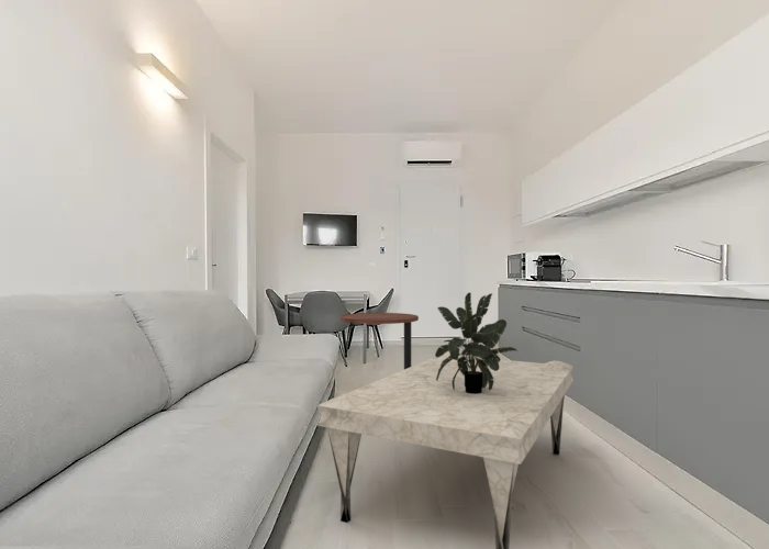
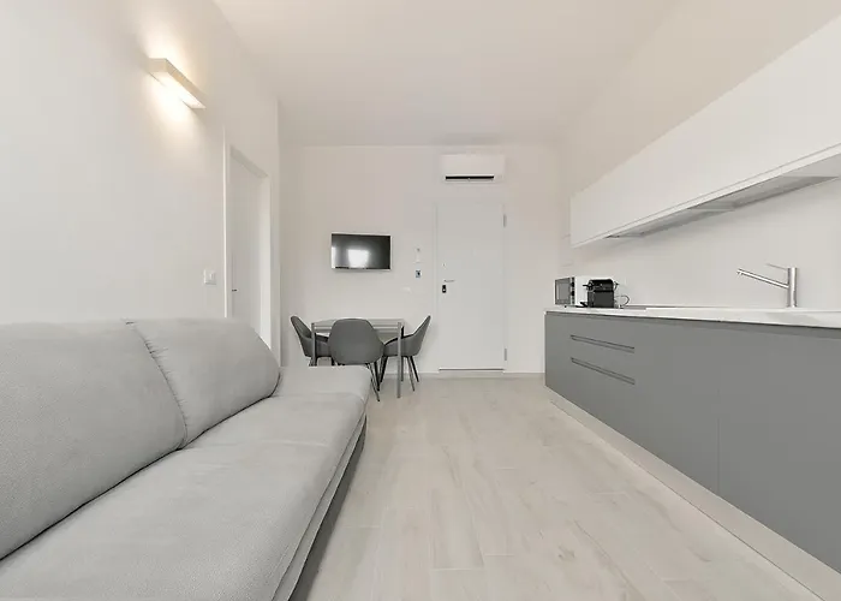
- side table [339,312,420,370]
- coffee table [316,351,575,549]
- potted plant [434,291,519,394]
